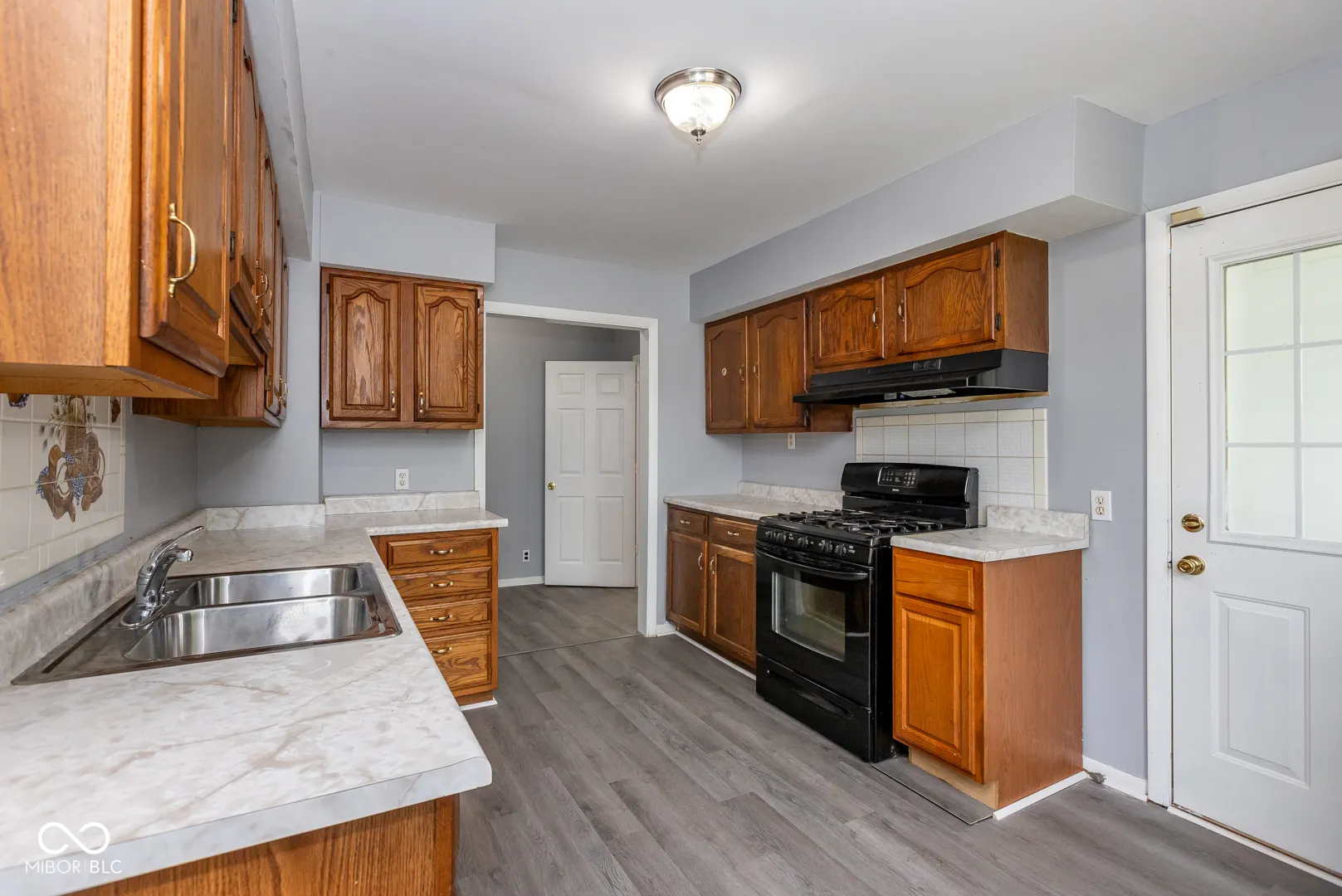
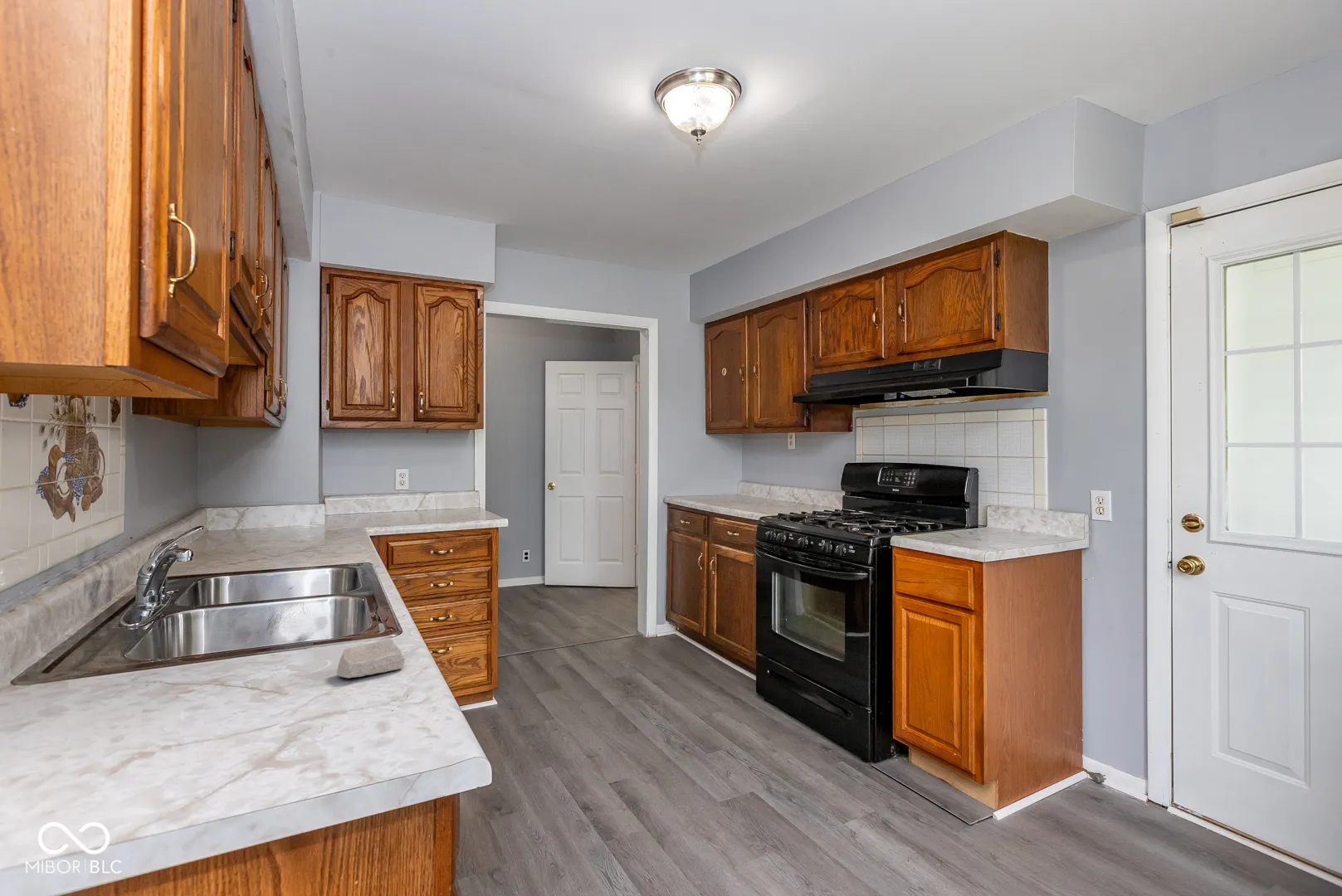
+ soap bar [336,638,405,679]
